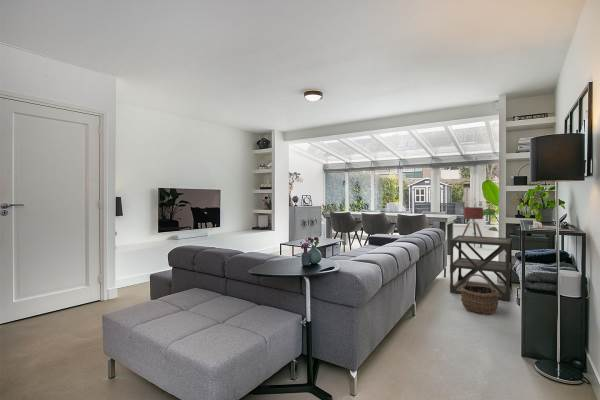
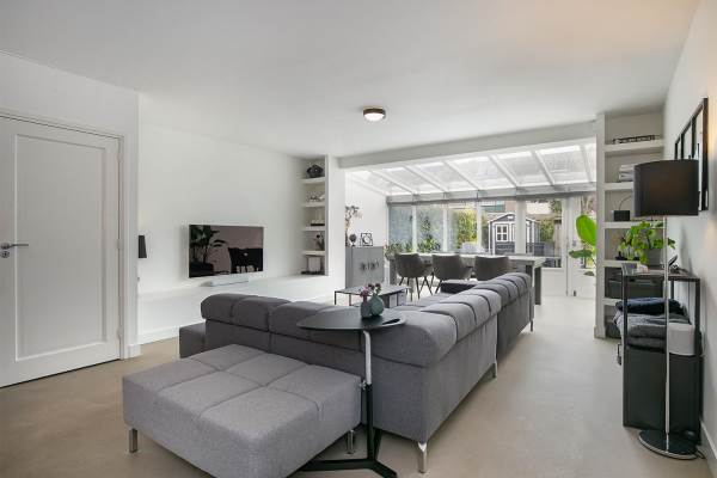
- wicker basket [460,273,499,315]
- side table [449,234,513,302]
- table lamp [461,206,508,240]
